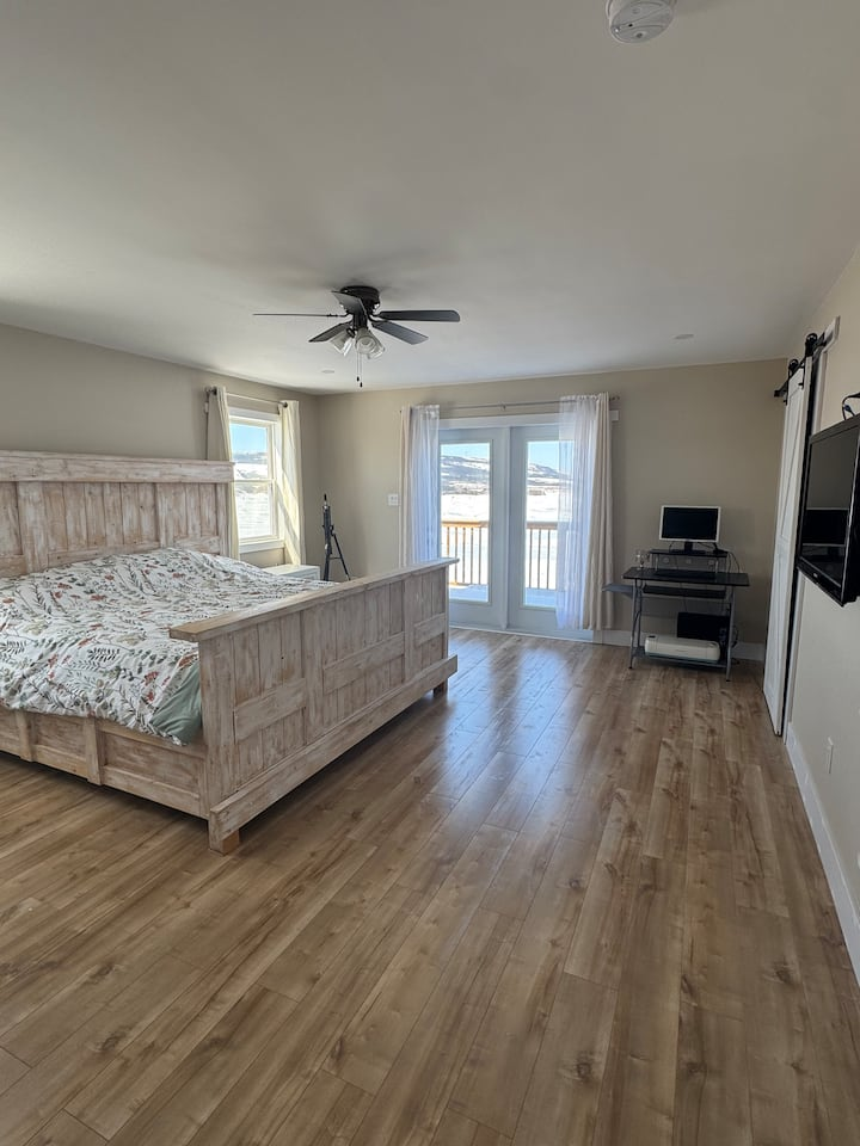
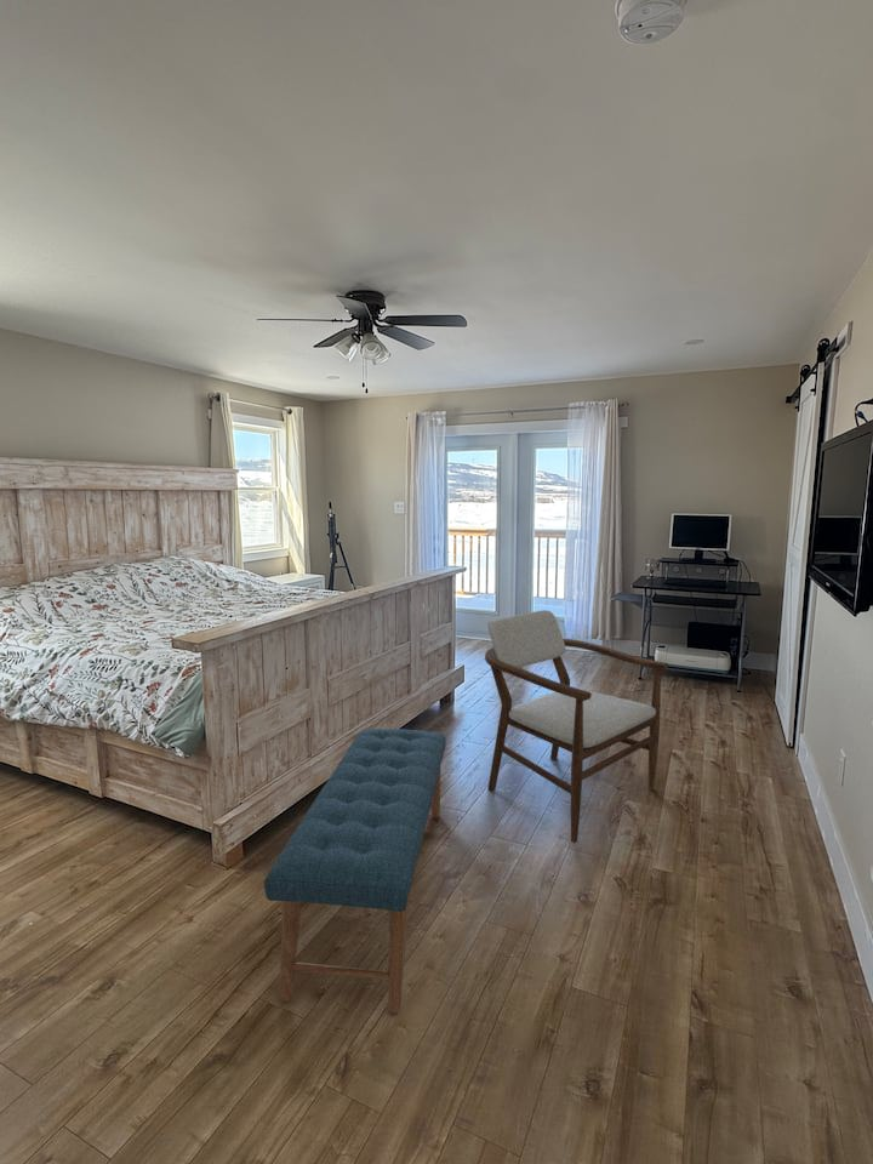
+ bench [263,728,447,1015]
+ armchair [484,609,669,844]
